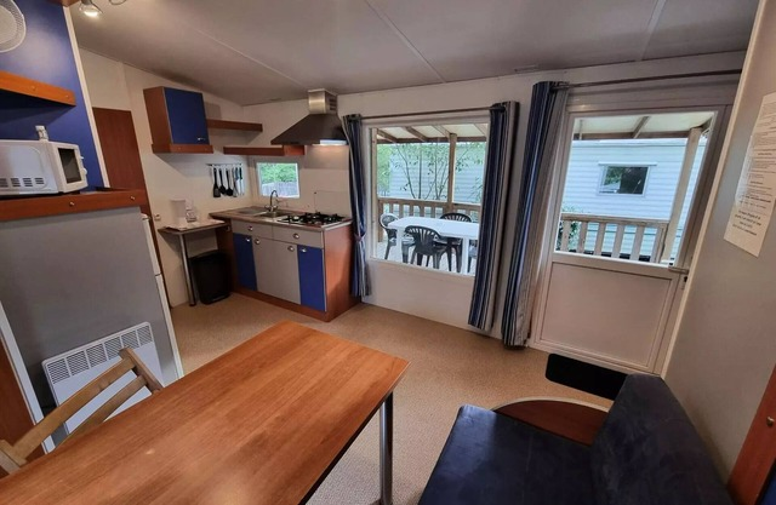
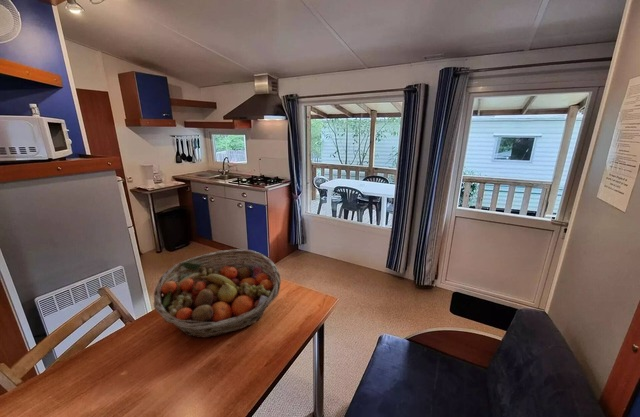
+ fruit basket [153,248,282,339]
